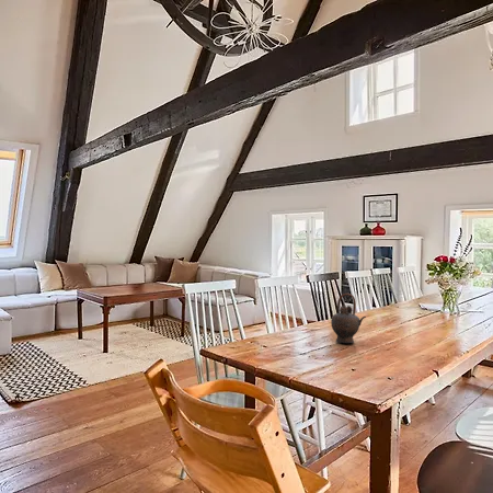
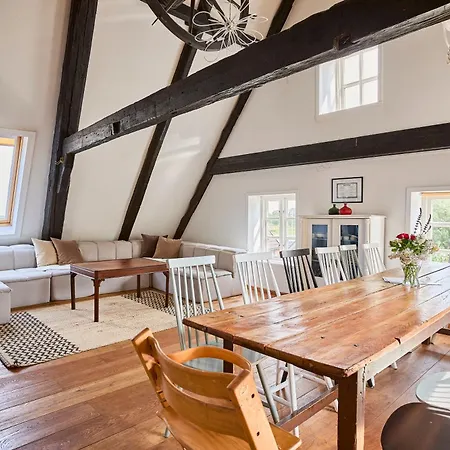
- teapot [330,293,367,344]
